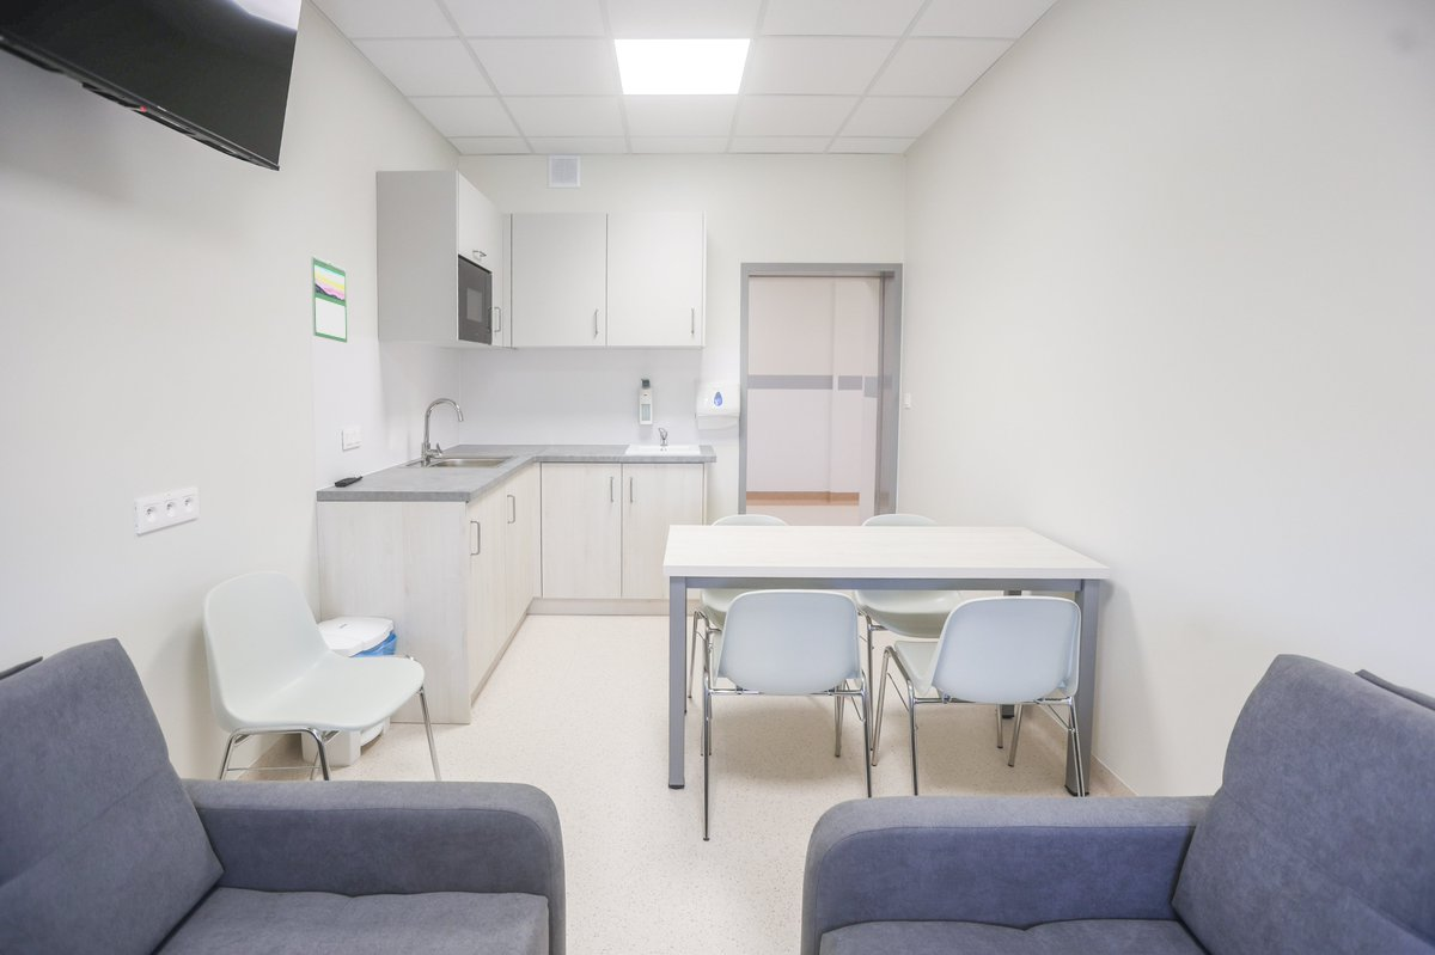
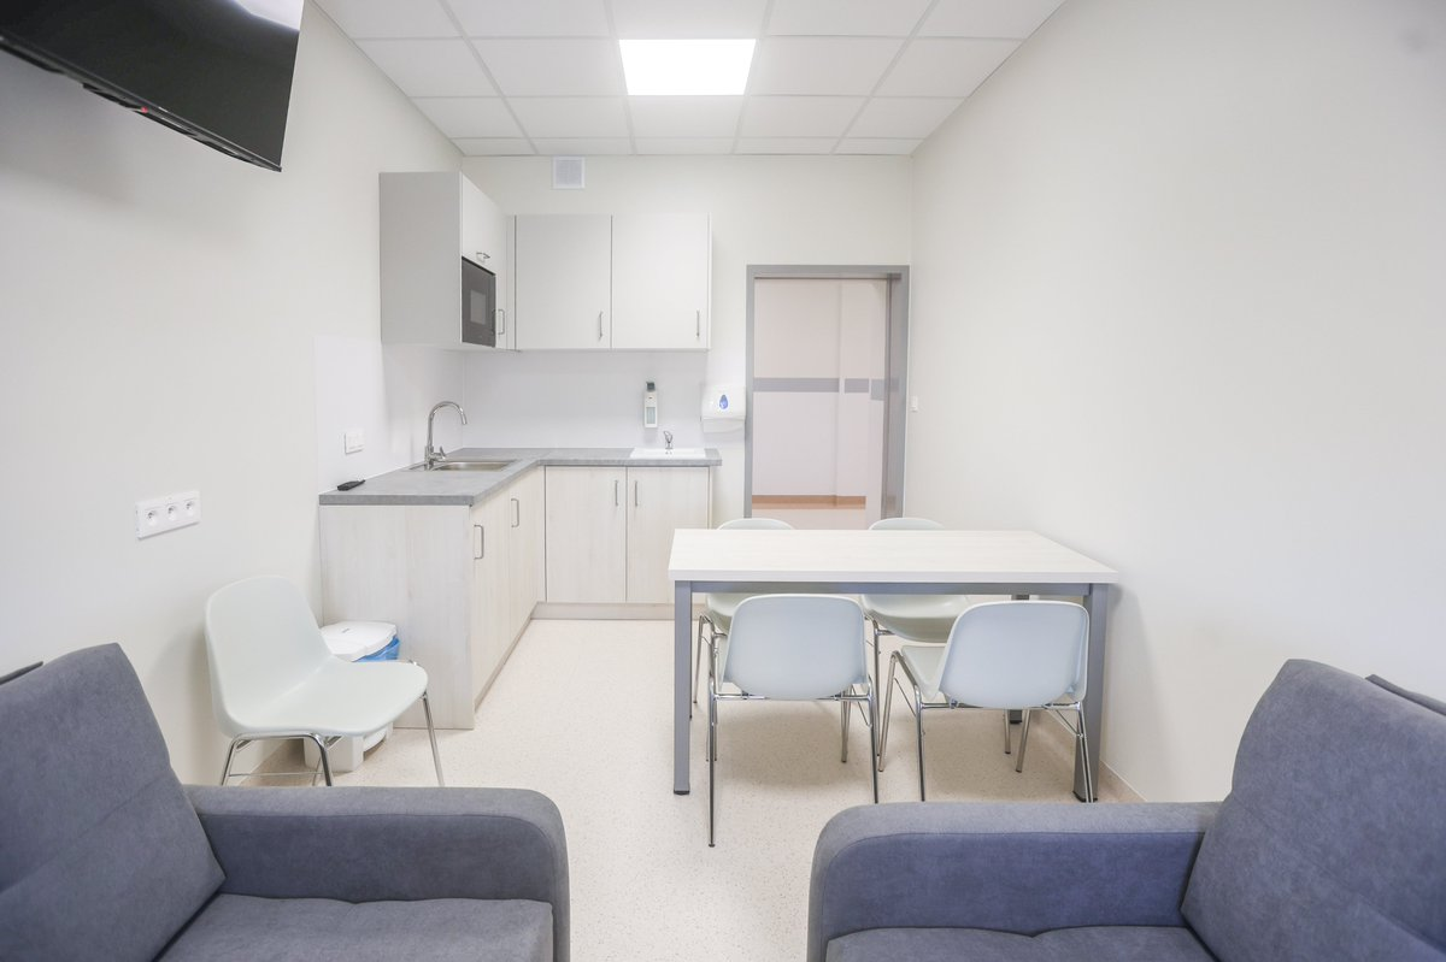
- calendar [310,255,348,344]
